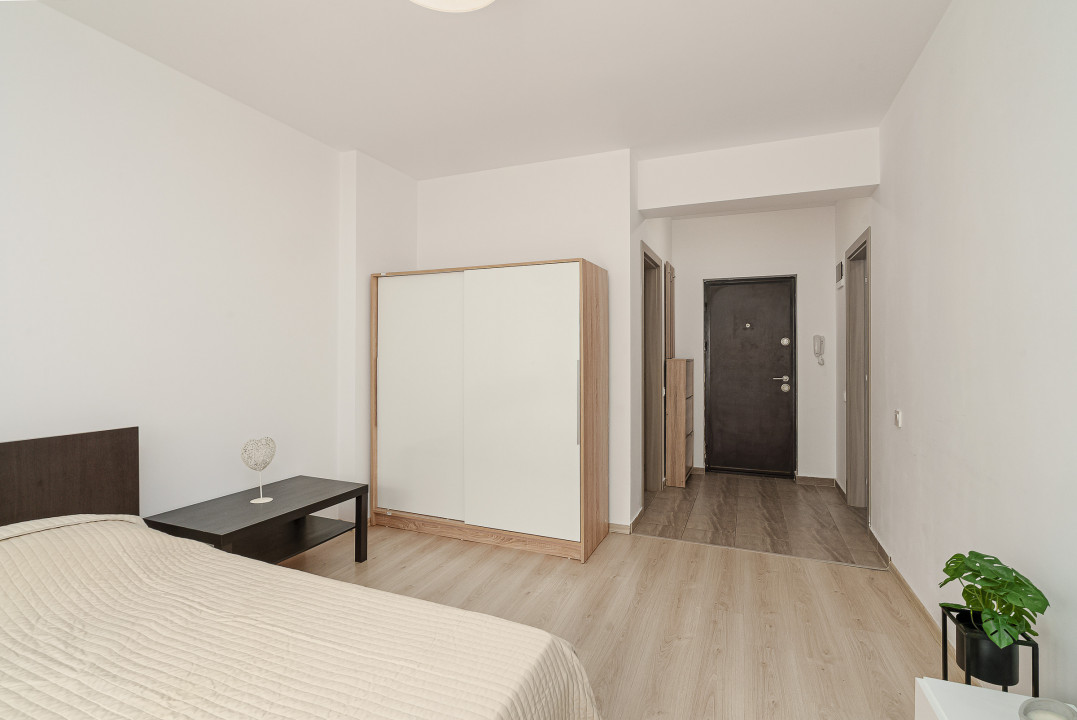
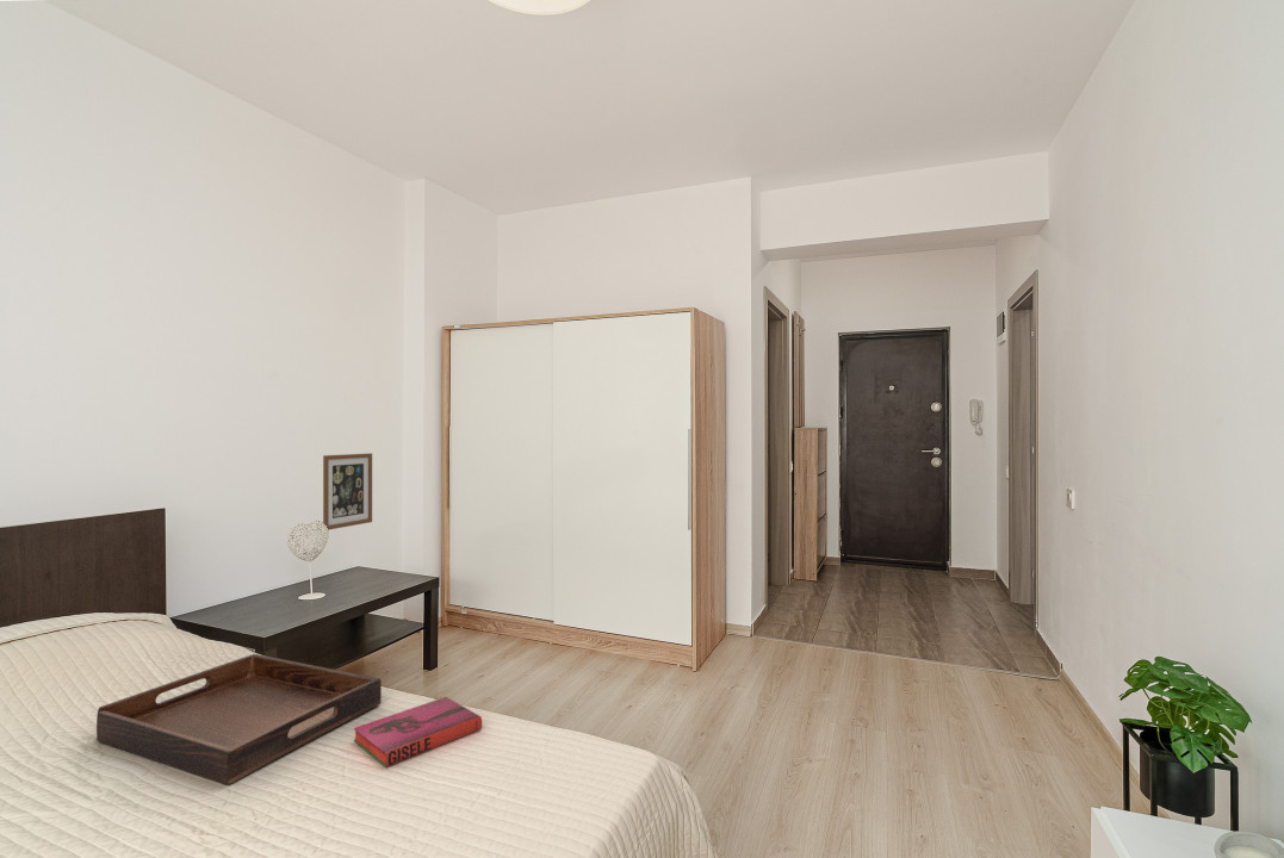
+ serving tray [95,653,383,786]
+ wall art [322,452,373,531]
+ hardback book [353,696,483,769]
